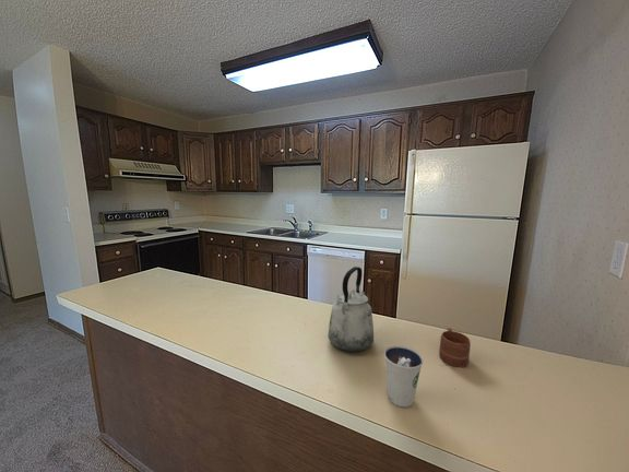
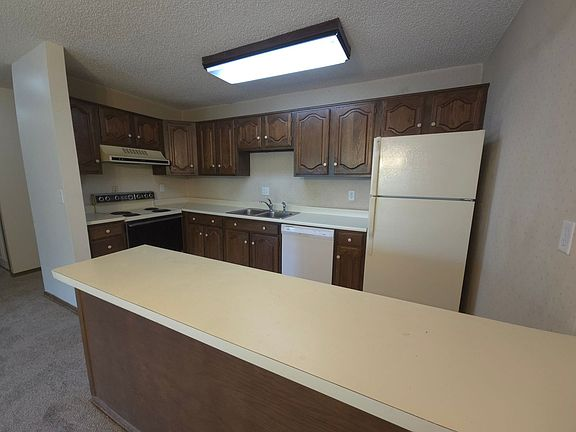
- dixie cup [383,345,424,408]
- kettle [327,266,375,353]
- mug [438,327,472,368]
